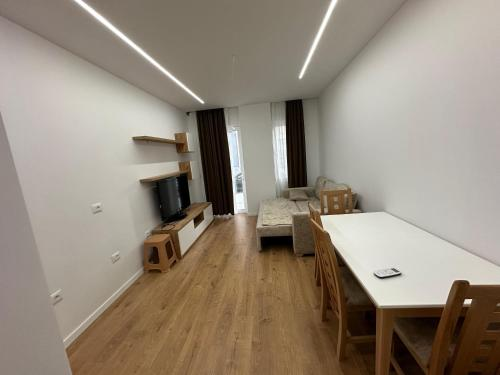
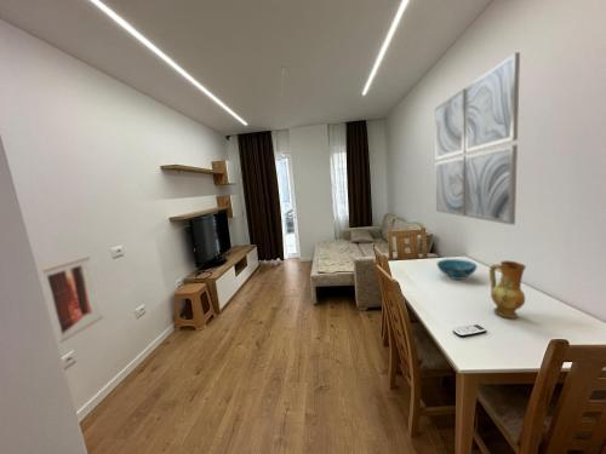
+ wall art [434,51,521,226]
+ decorative bowl [435,258,479,281]
+ wall art [41,255,104,344]
+ ceramic jug [488,259,527,320]
